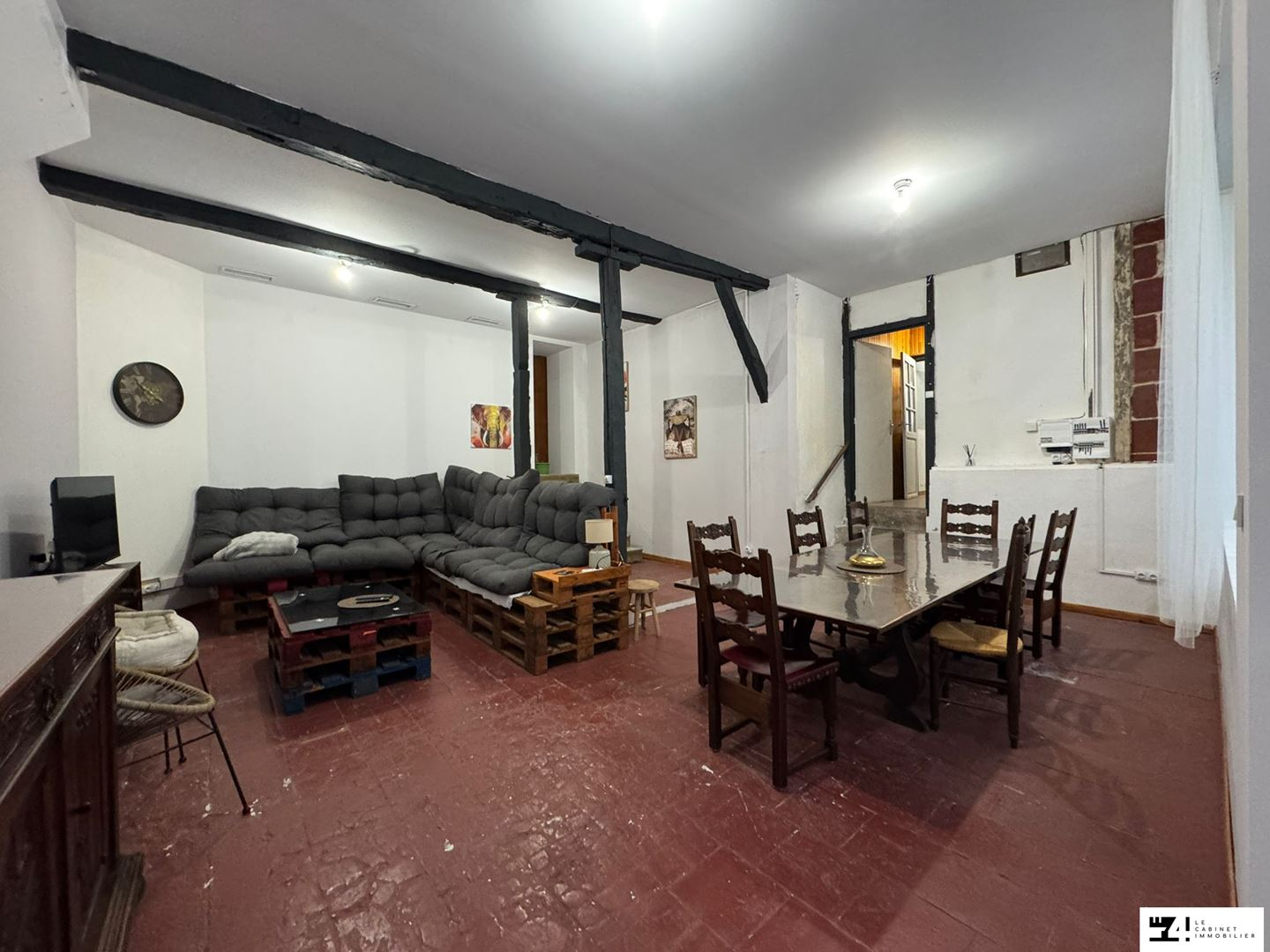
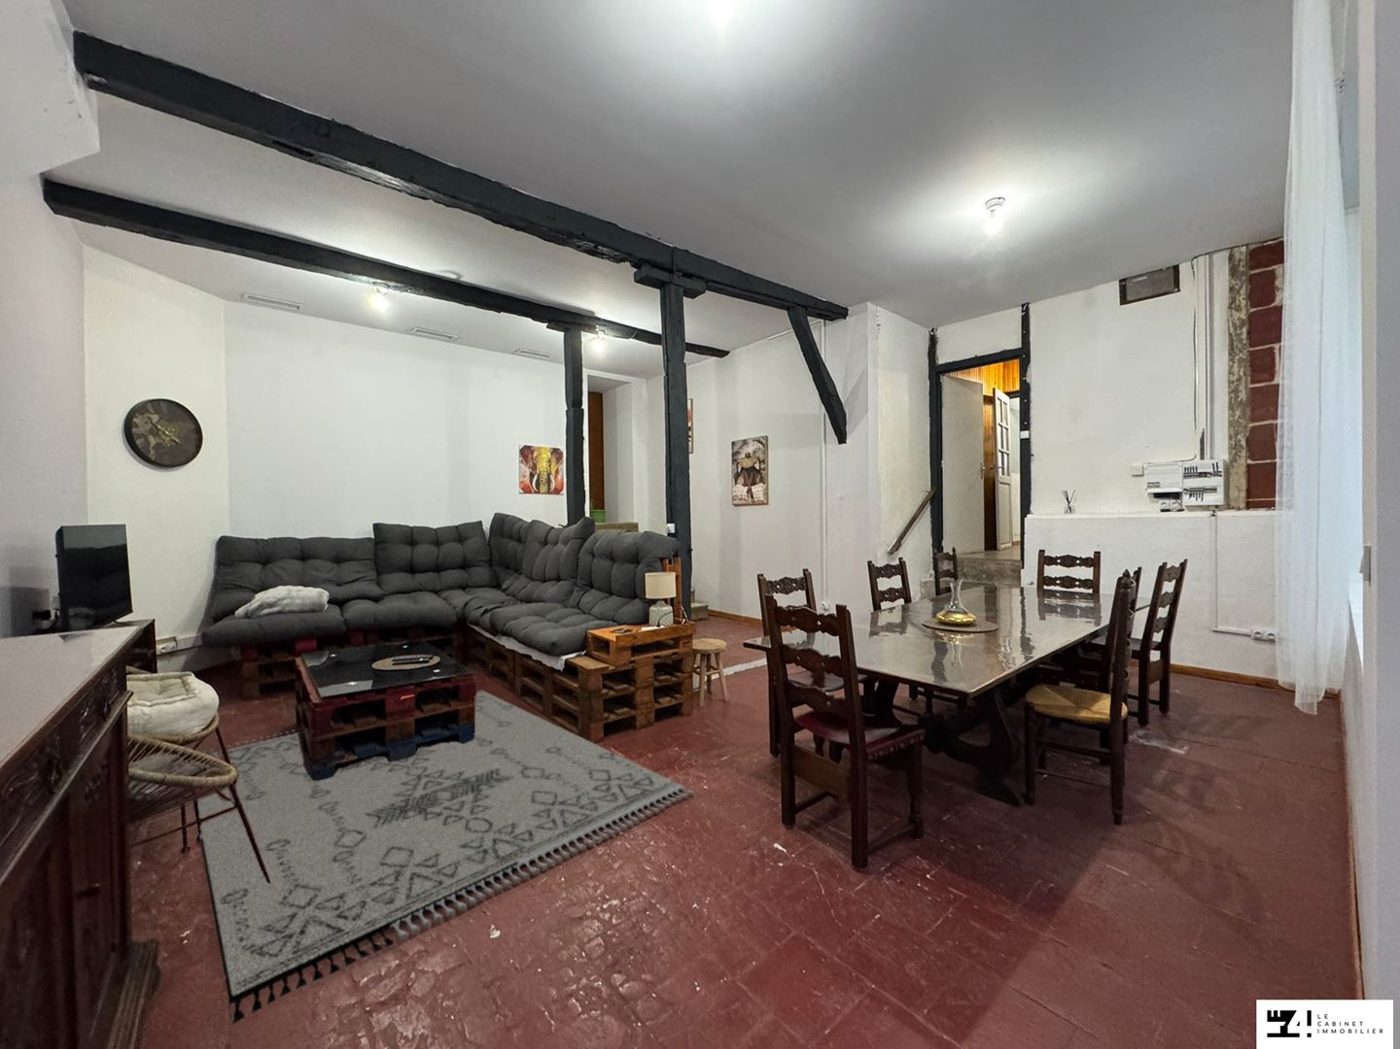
+ rug [197,689,696,1026]
